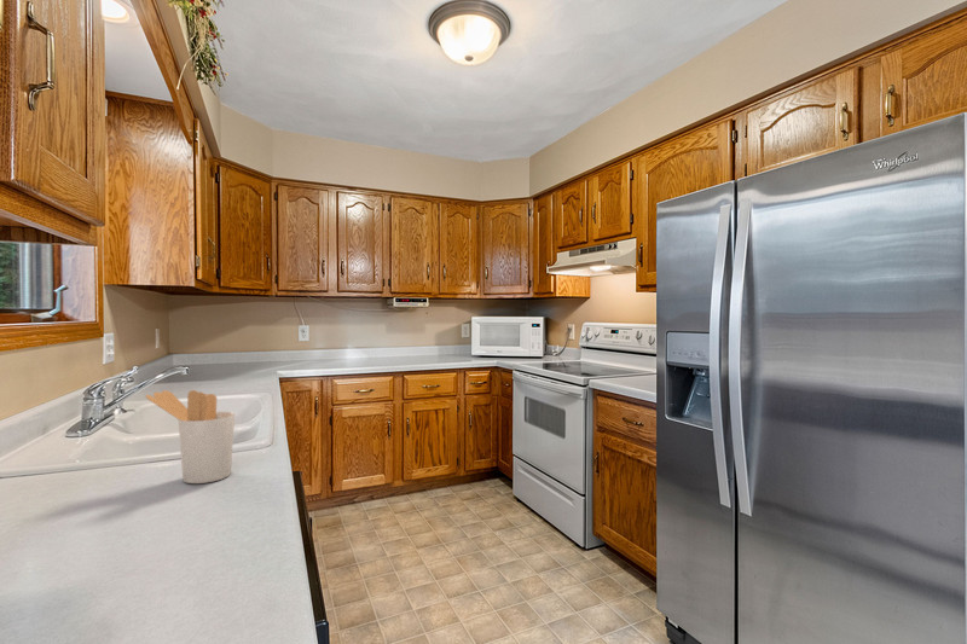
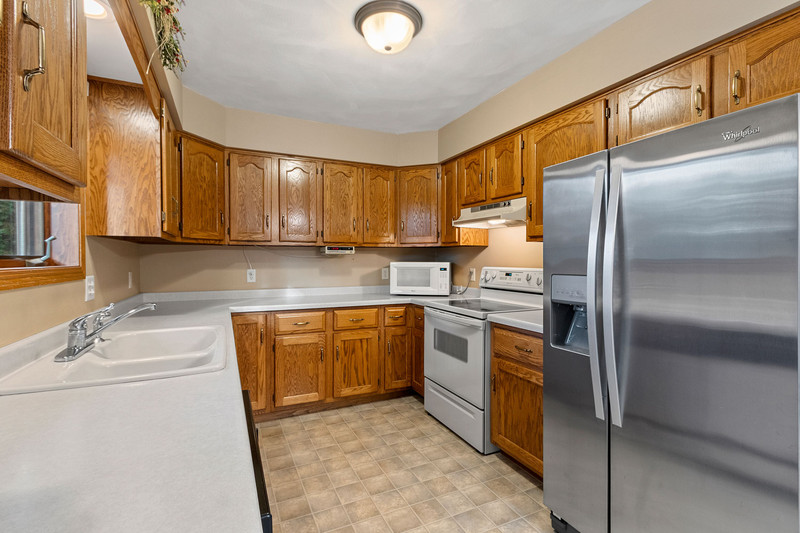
- utensil holder [145,389,236,485]
